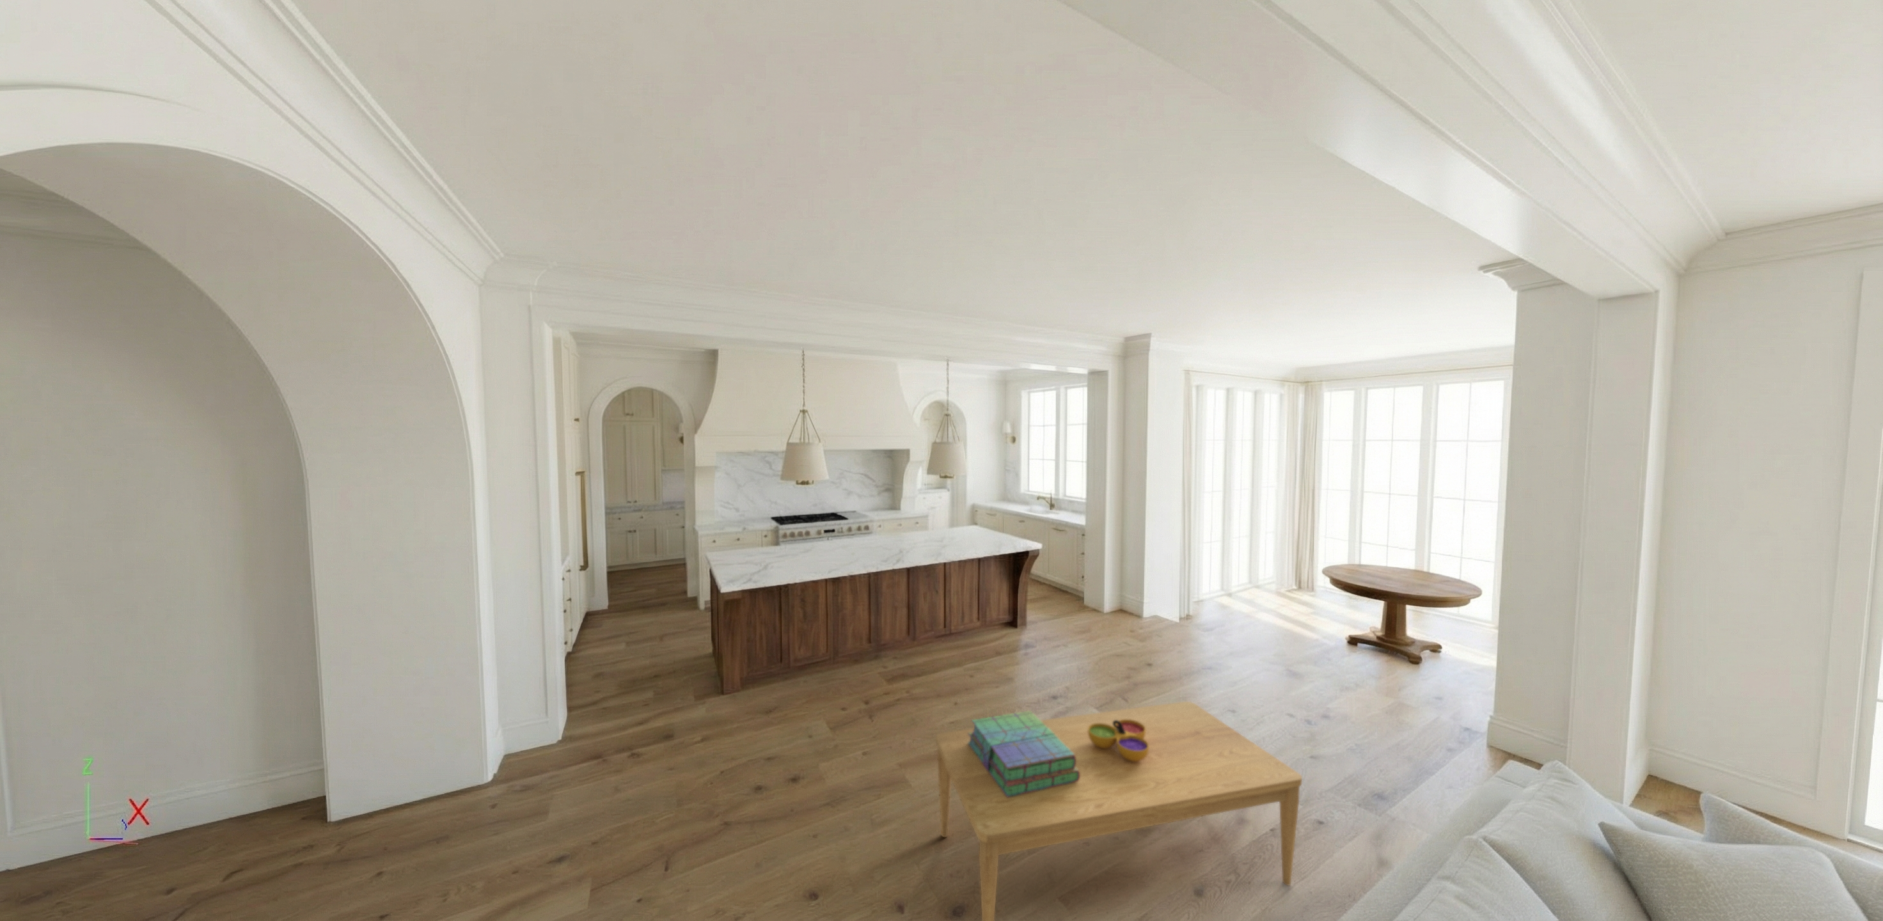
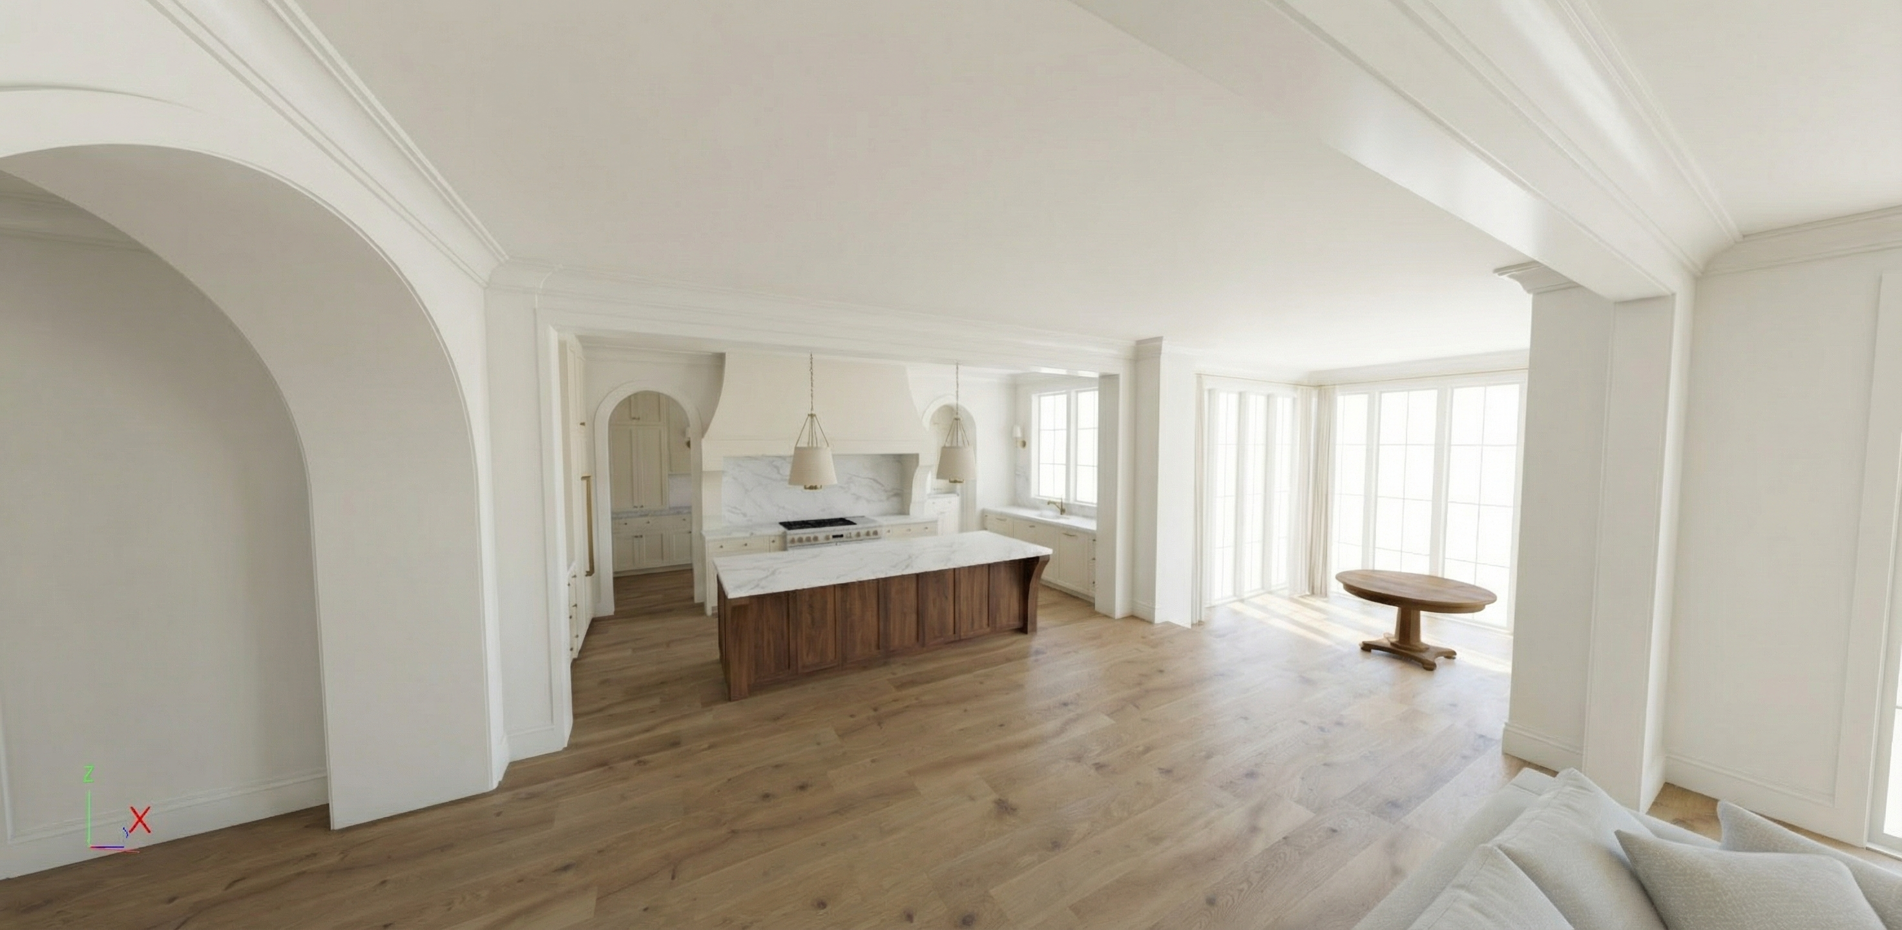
- coffee table [935,701,1303,921]
- stack of books [968,710,1081,797]
- decorative bowl [1088,719,1149,761]
